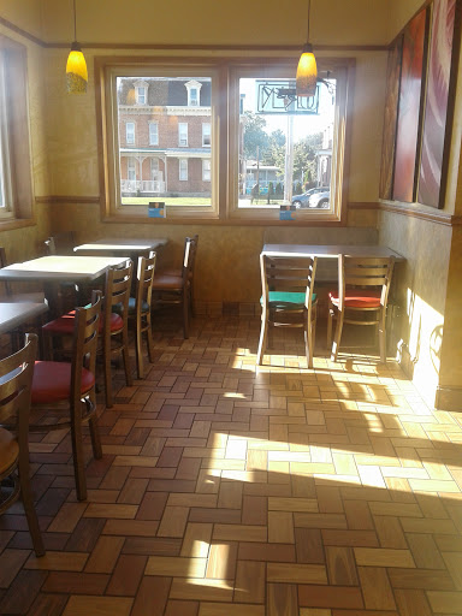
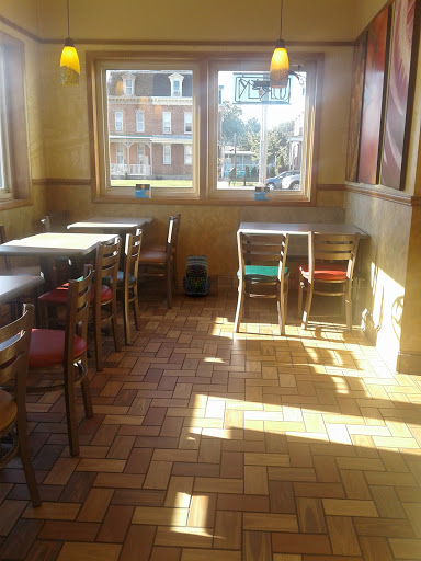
+ backpack [182,254,213,296]
